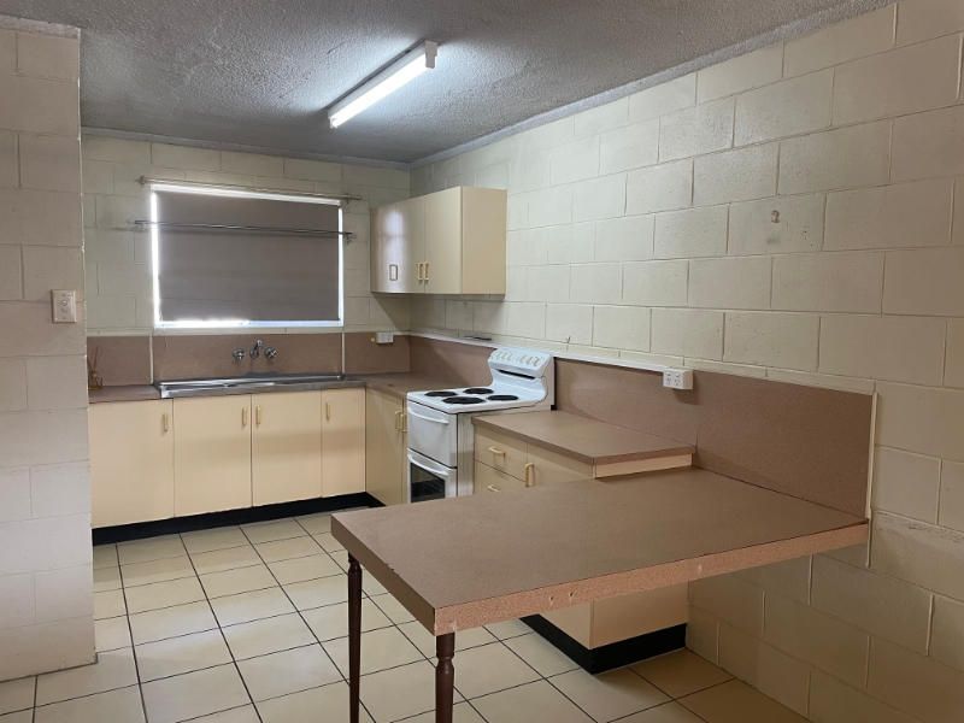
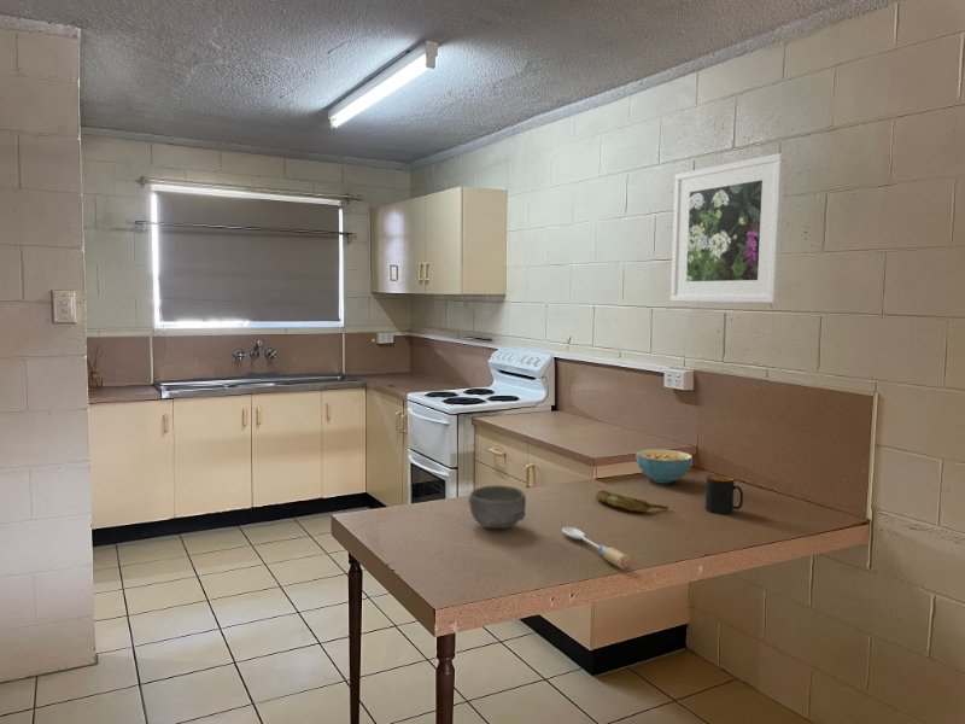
+ mug [704,474,744,515]
+ cereal bowl [634,448,694,484]
+ banana [595,489,669,514]
+ spoon [561,526,631,571]
+ bowl [467,484,527,530]
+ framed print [669,152,786,304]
